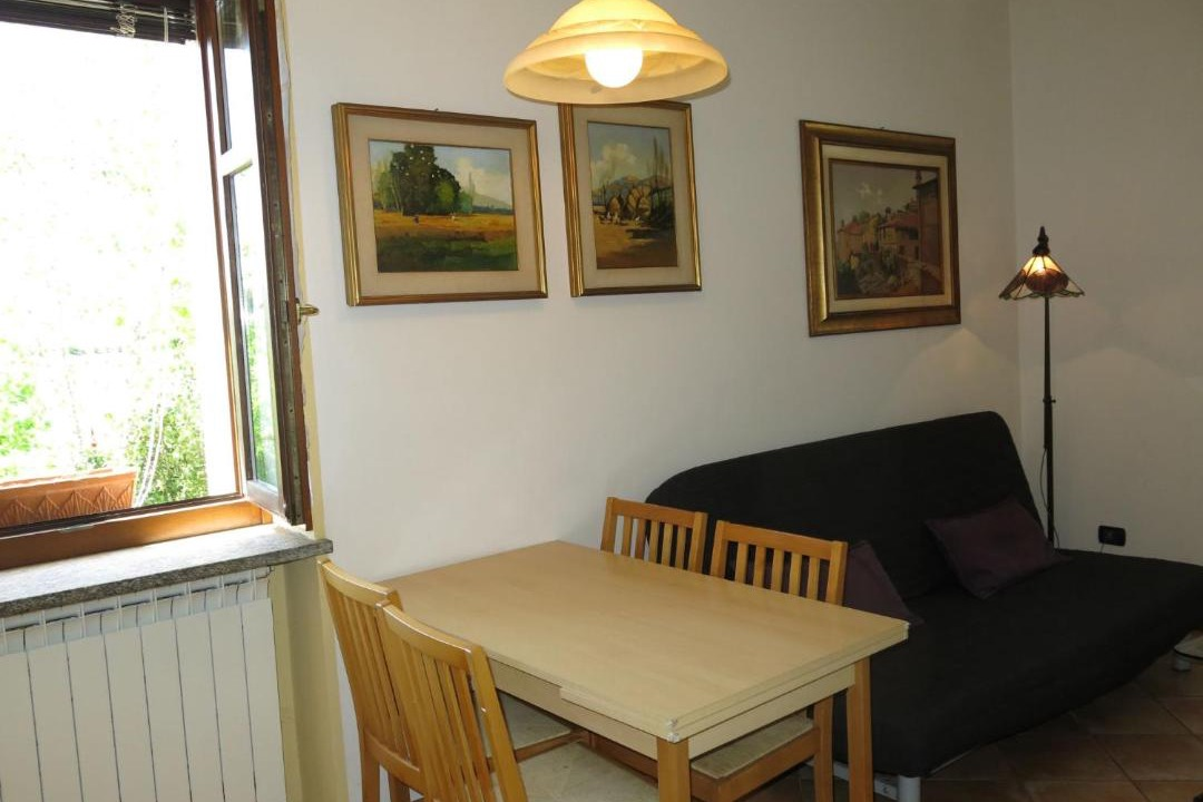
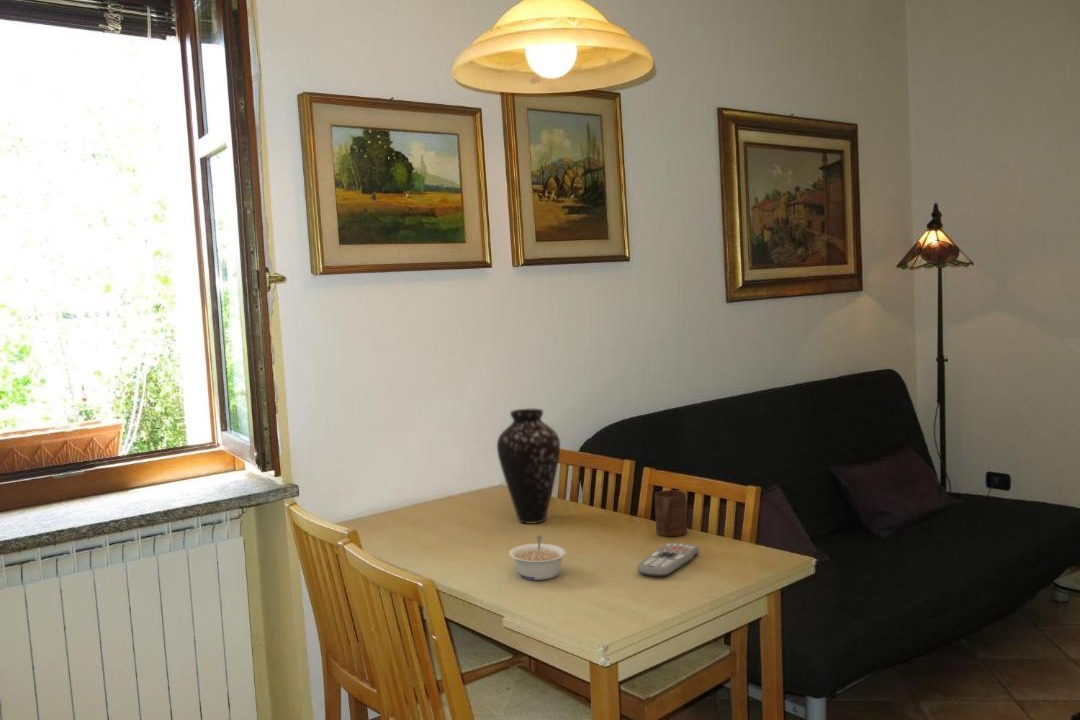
+ vase [496,408,561,525]
+ legume [508,534,568,581]
+ cup [654,489,688,537]
+ remote control [636,542,700,578]
